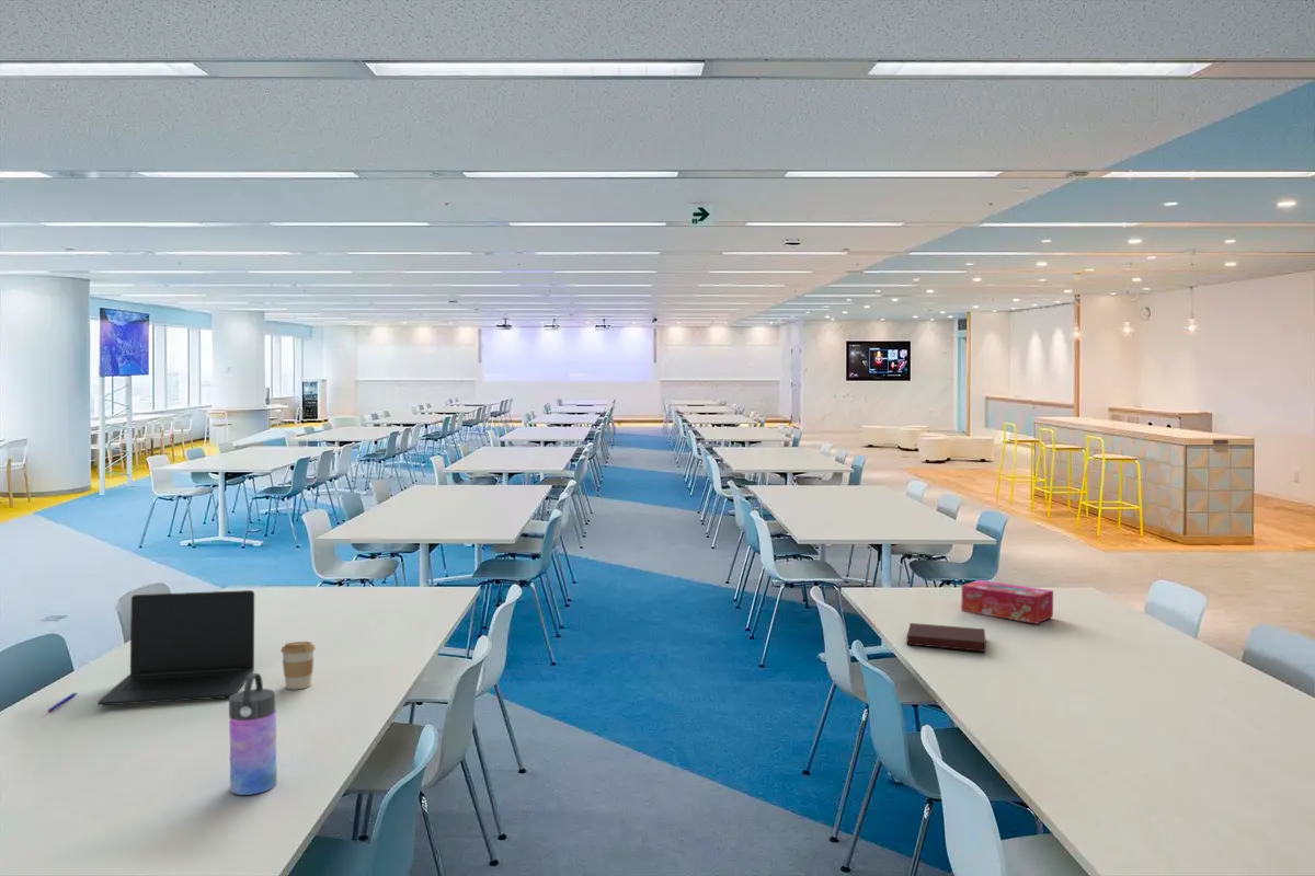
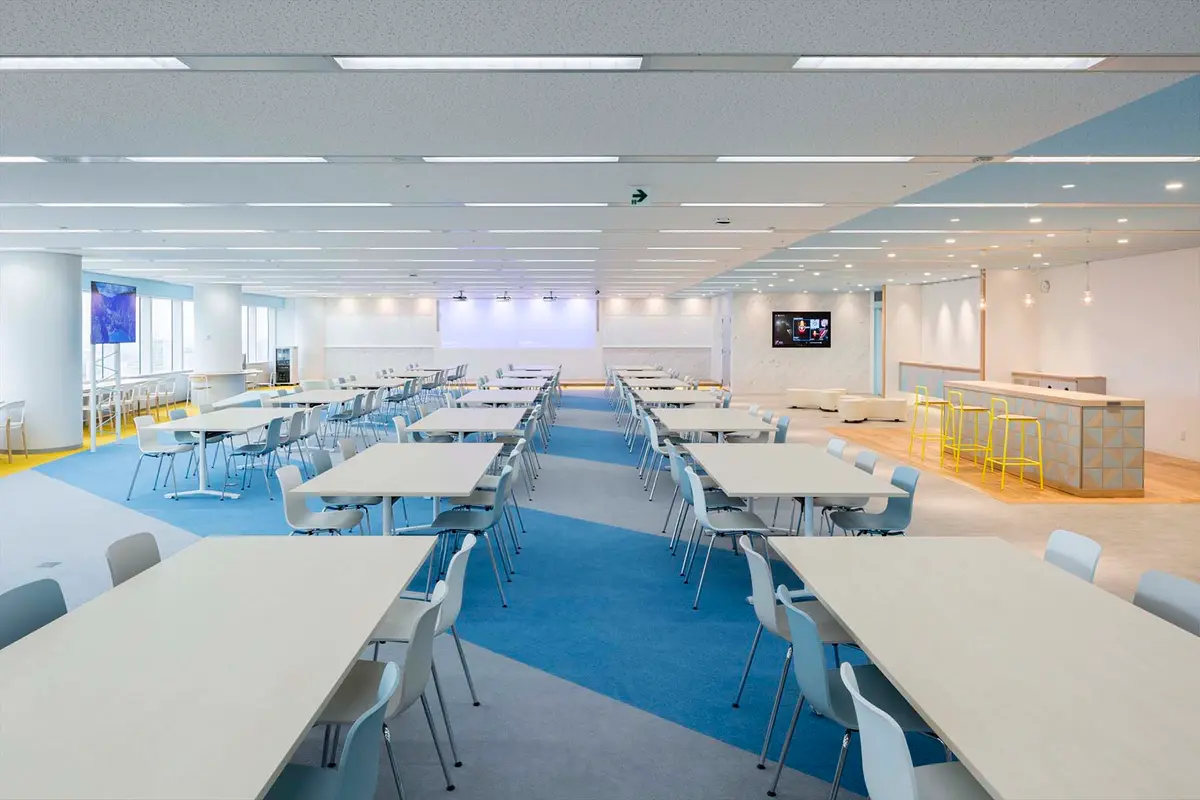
- pen [47,691,78,713]
- coffee cup [279,641,317,690]
- water bottle [228,672,278,796]
- notebook [906,622,987,653]
- tissue box [960,579,1054,624]
- laptop [96,589,255,706]
